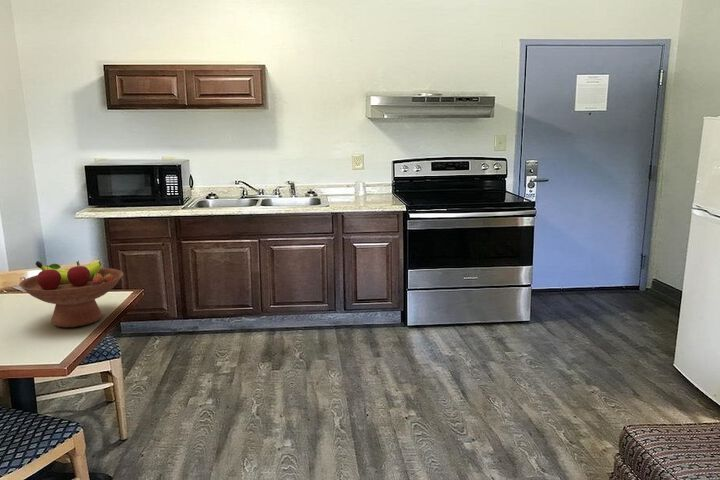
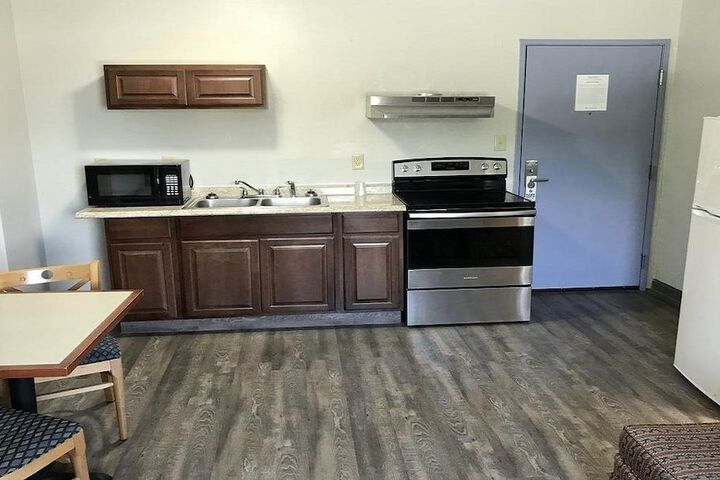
- fruit bowl [18,260,124,328]
